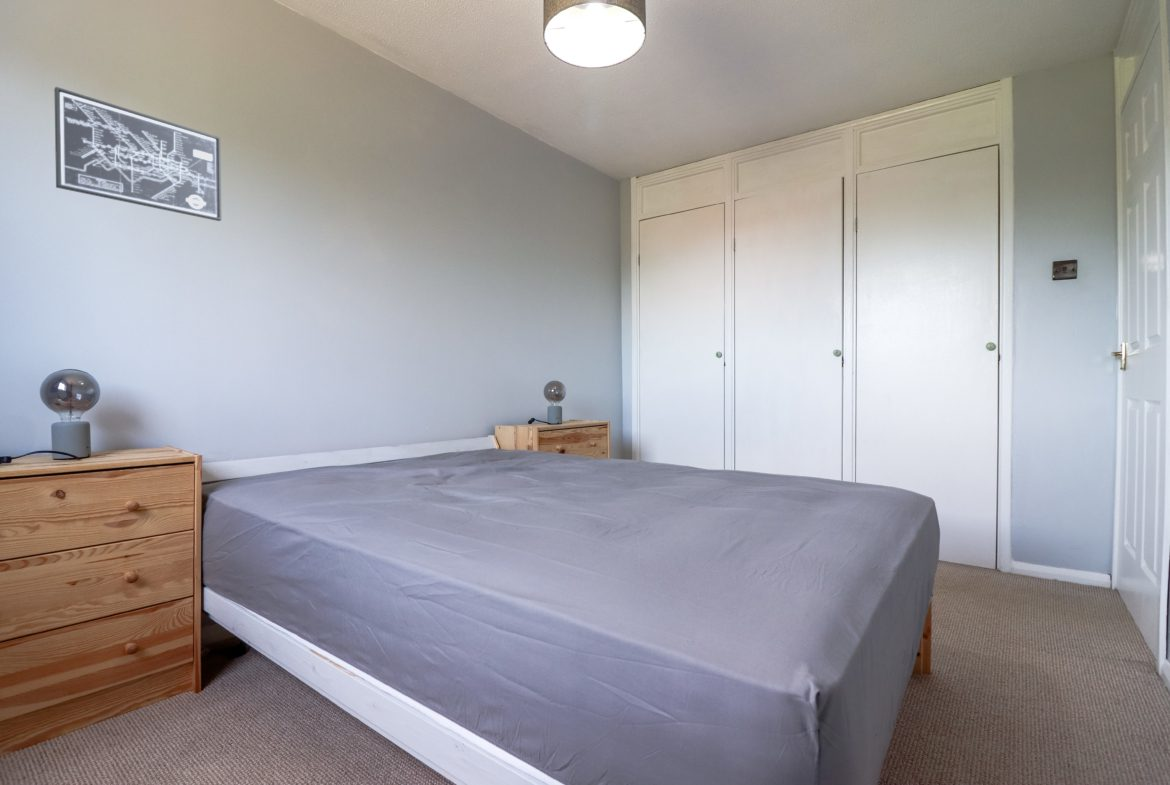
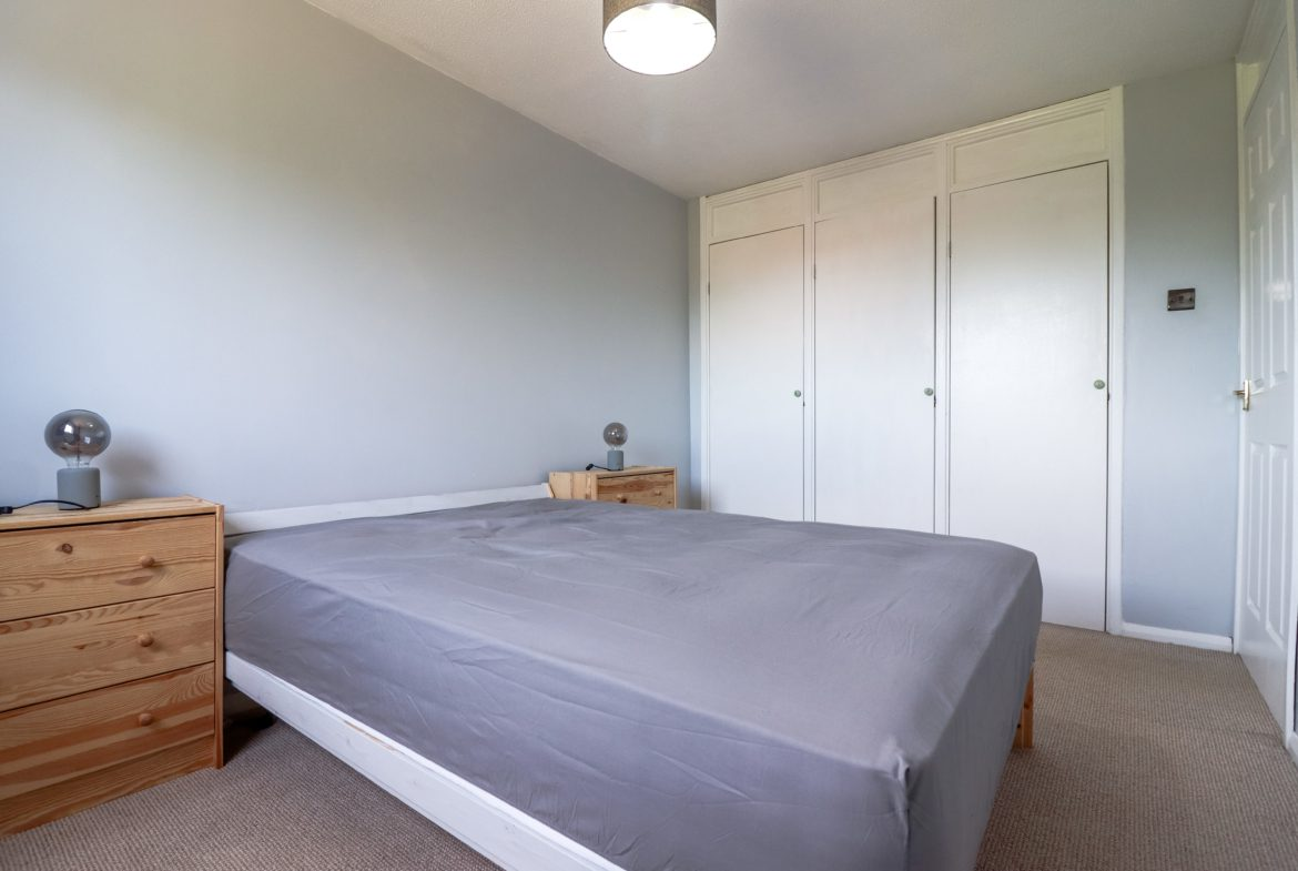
- wall art [53,86,222,222]
